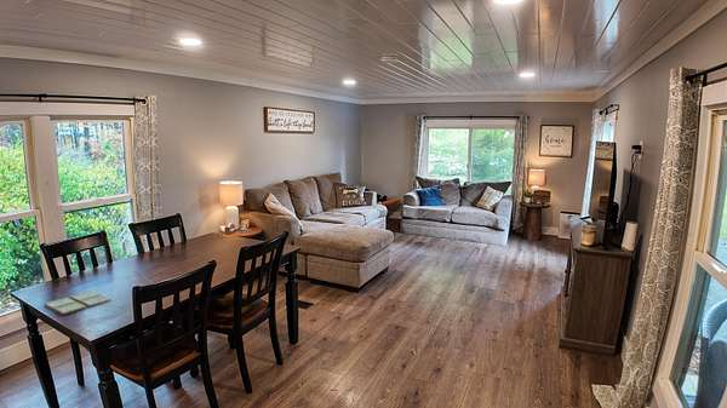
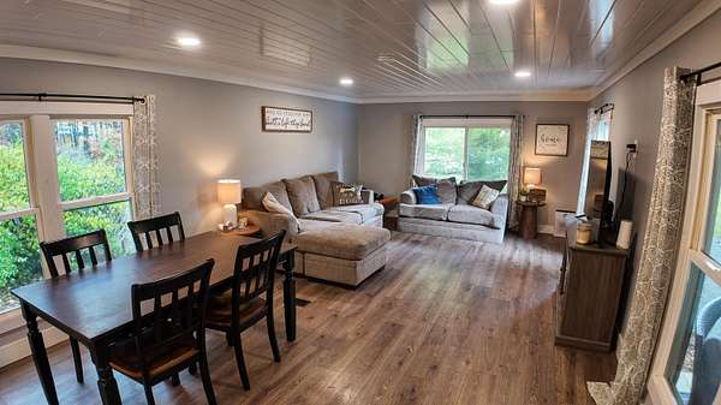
- drink coaster [42,289,111,316]
